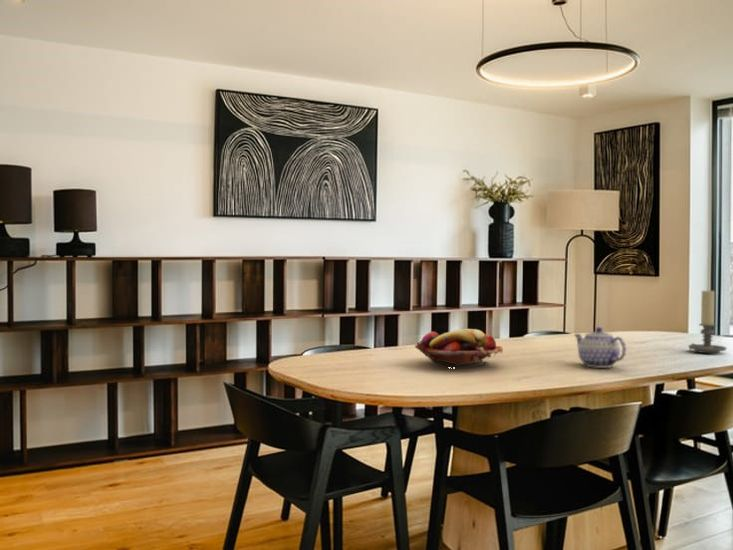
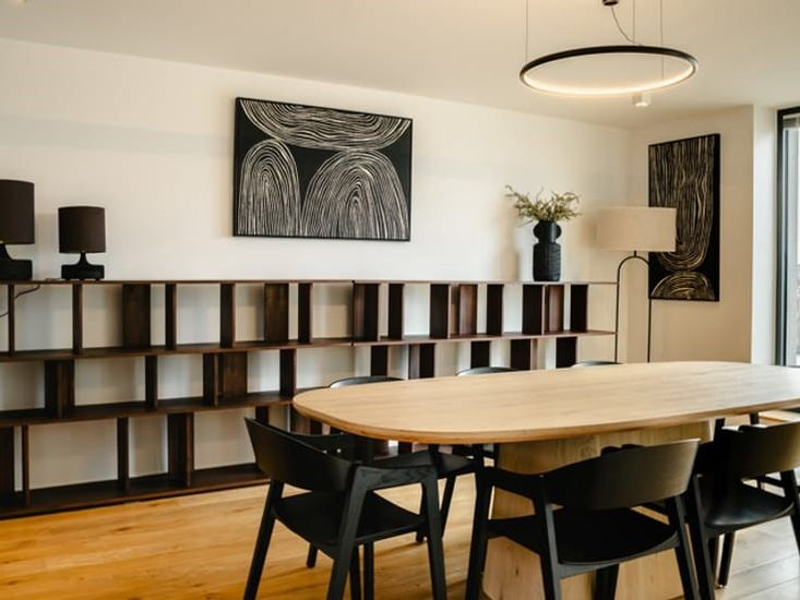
- teapot [573,326,627,369]
- candle holder [688,290,727,354]
- fruit basket [414,328,504,370]
